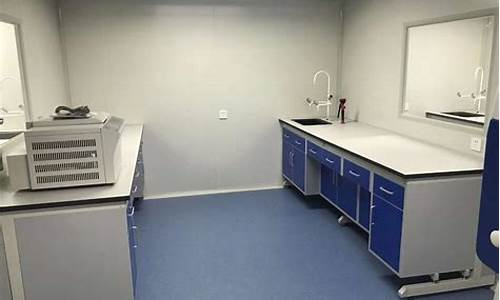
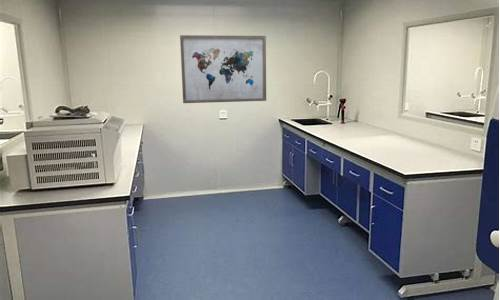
+ wall art [179,34,267,104]
